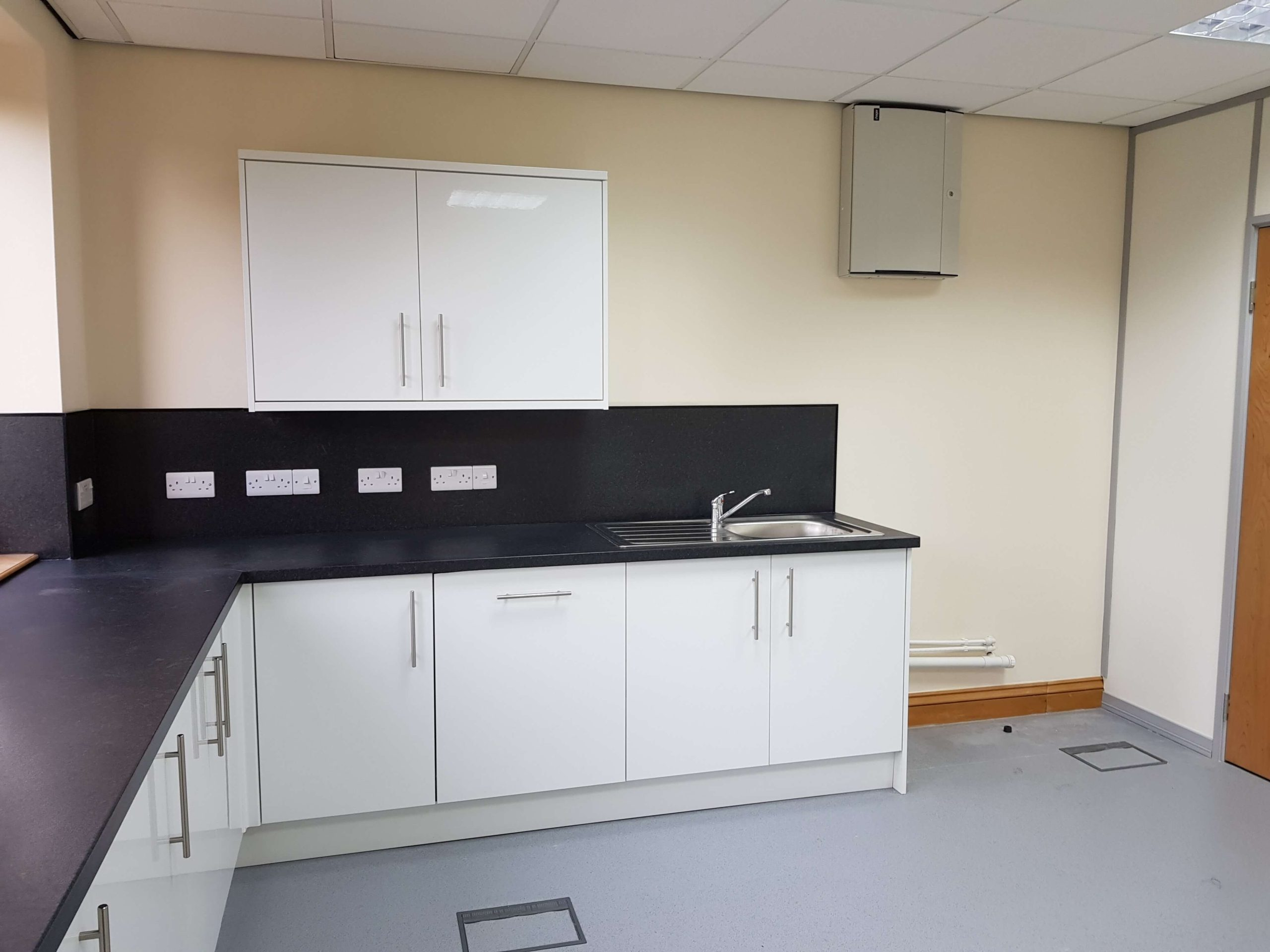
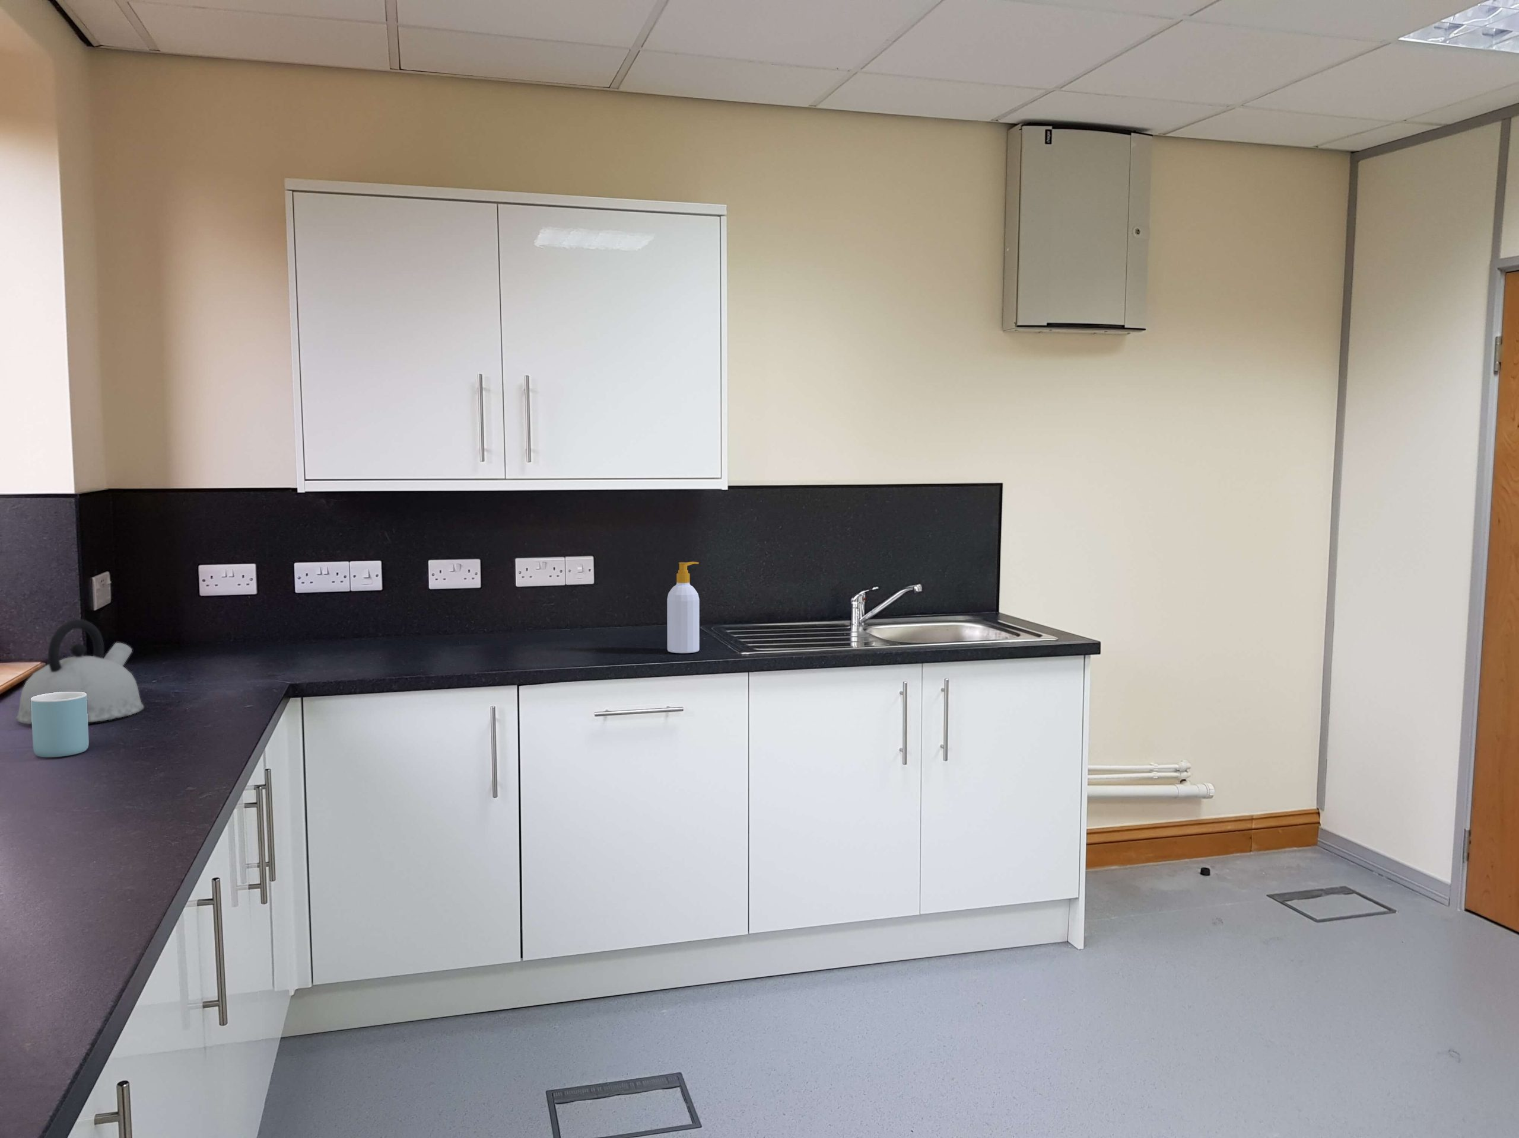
+ mug [31,692,90,758]
+ kettle [16,618,145,724]
+ soap bottle [666,562,700,654]
